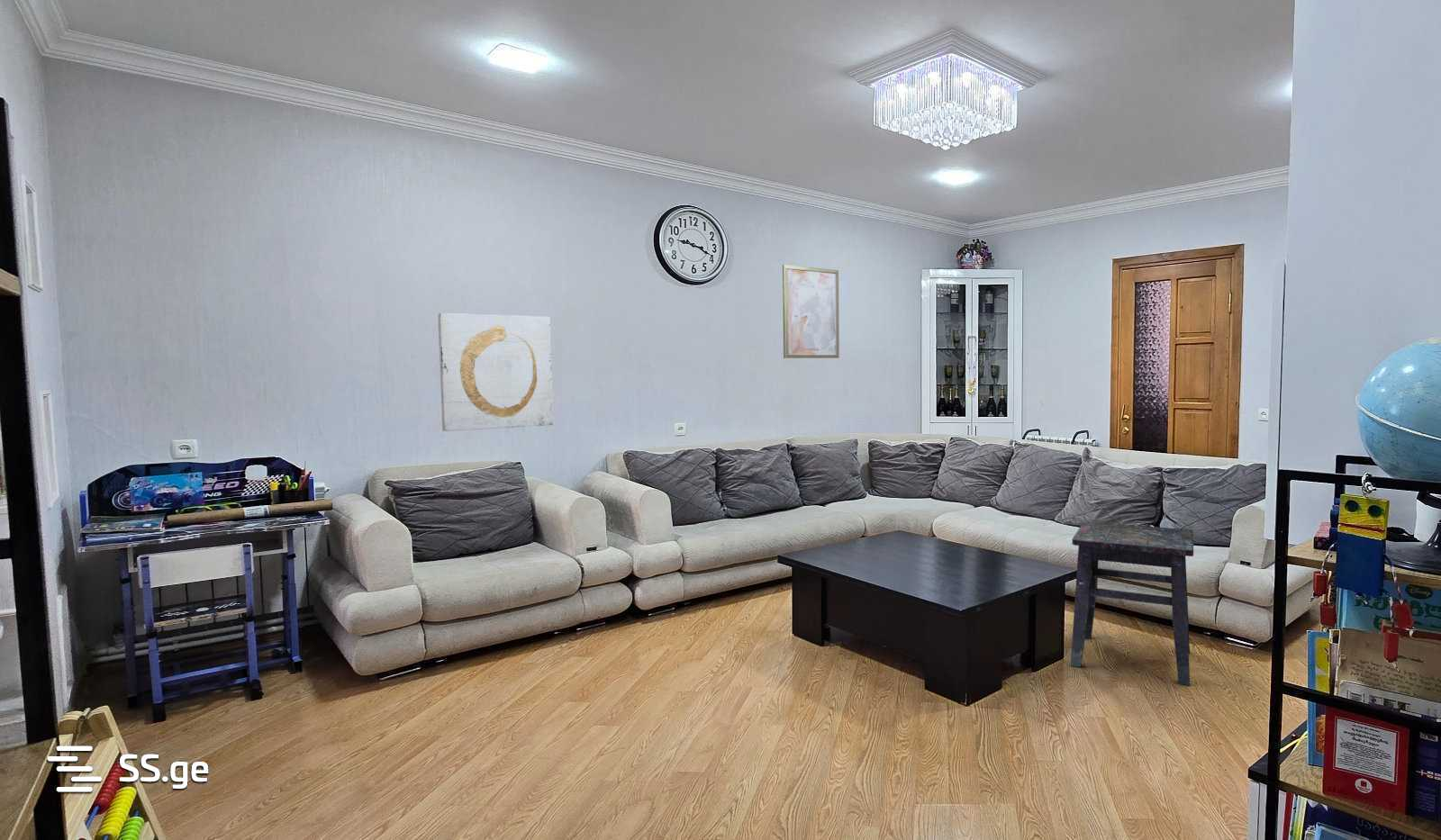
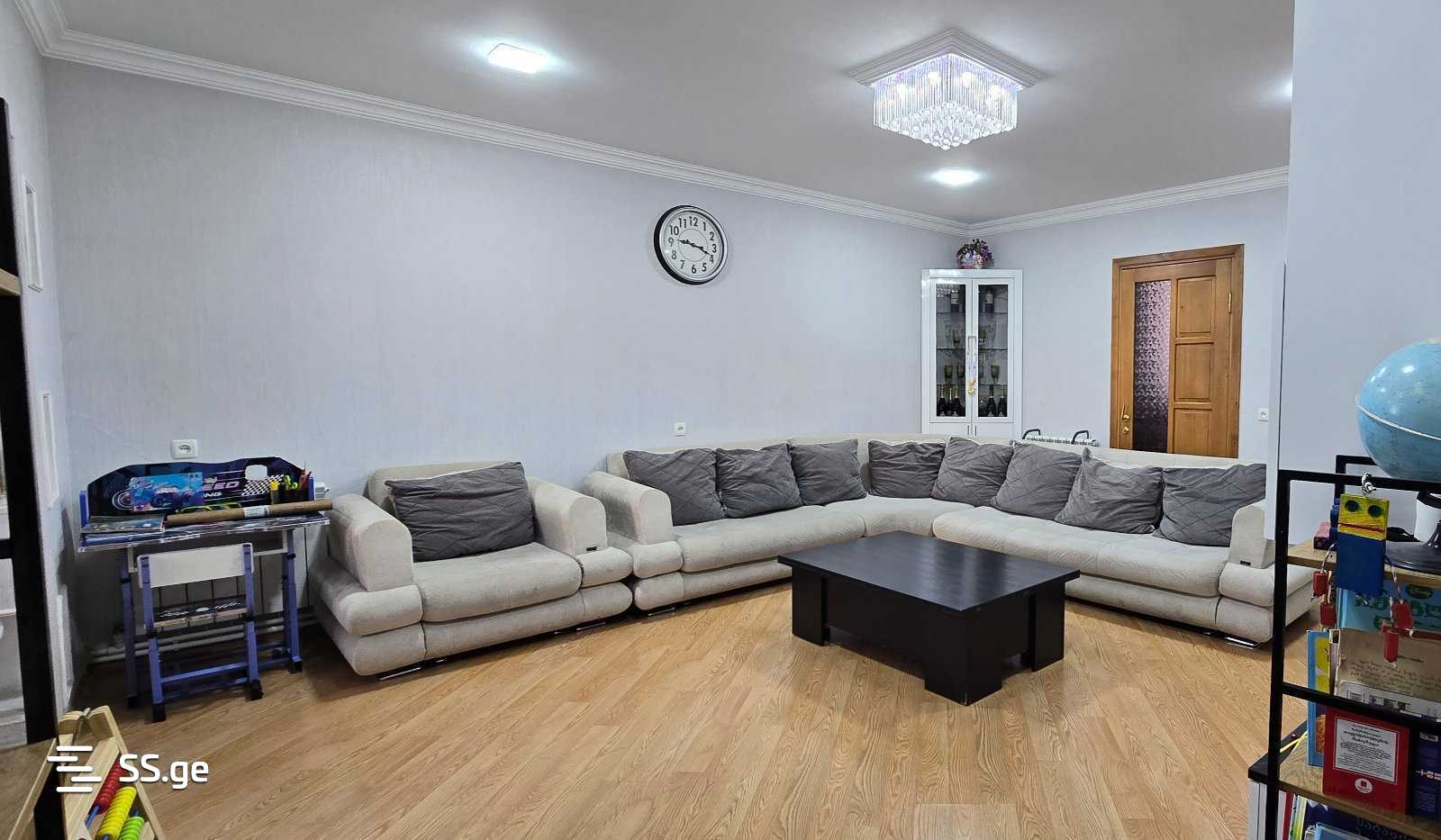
- wall art [437,312,554,432]
- side table [1070,520,1194,687]
- wall art [782,264,840,359]
